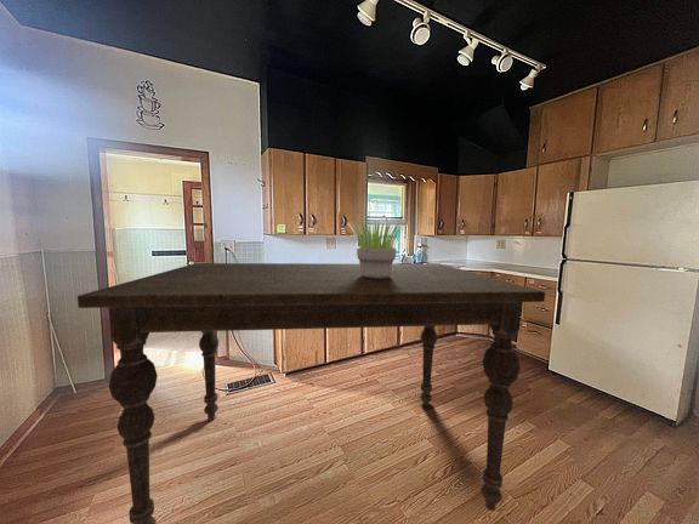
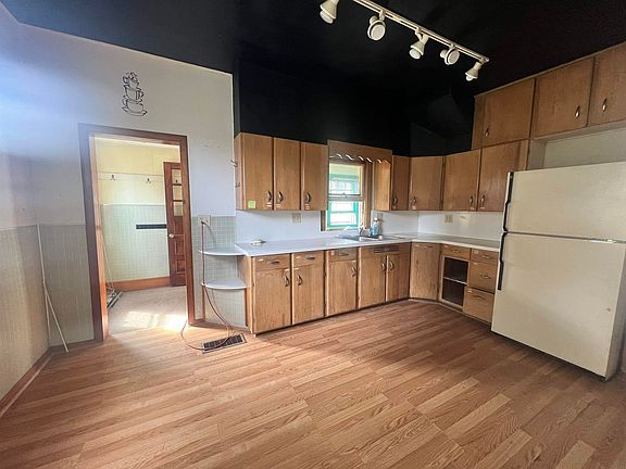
- dining table [76,262,546,524]
- potted plant [345,220,408,279]
